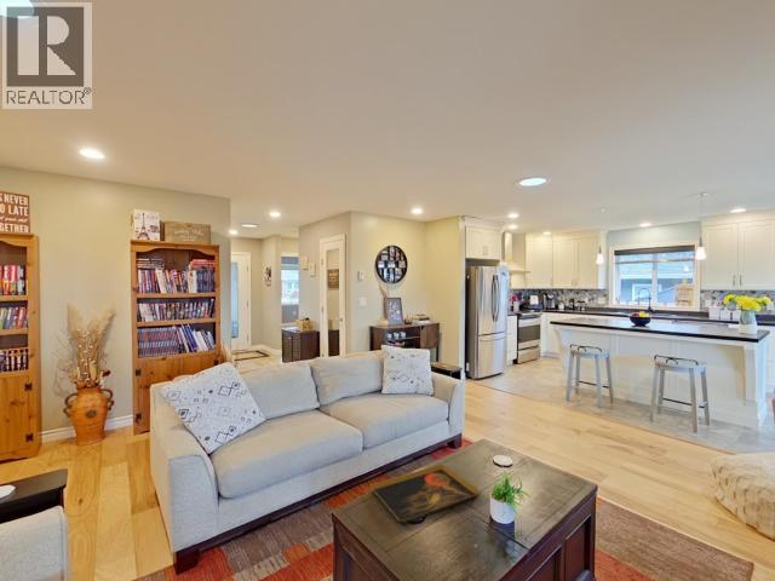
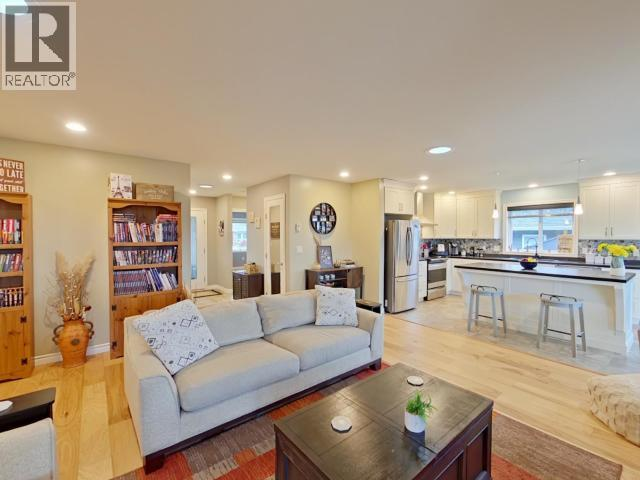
- decorative tray [369,464,482,527]
